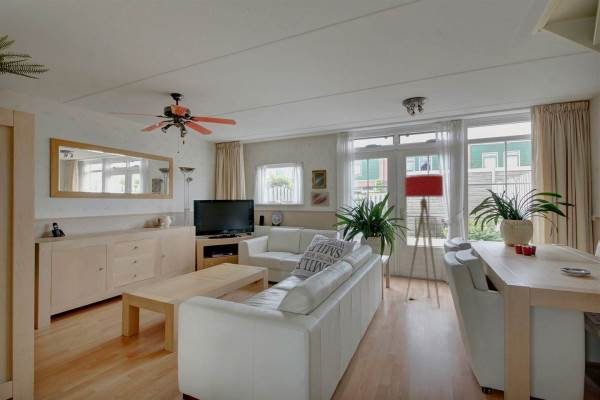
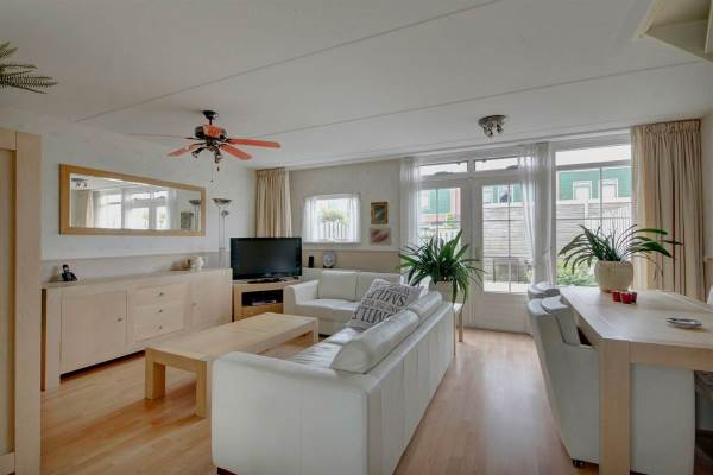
- floor lamp [404,174,444,309]
